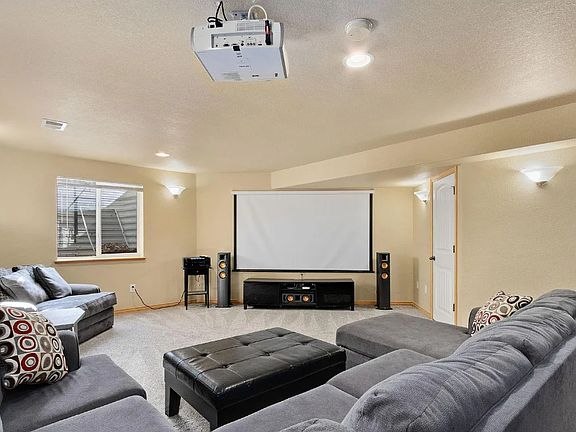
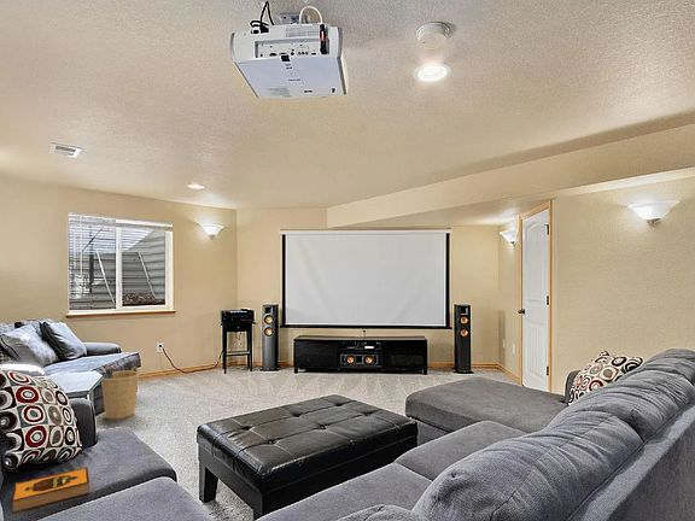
+ hardback book [11,466,90,515]
+ basket [100,365,140,421]
